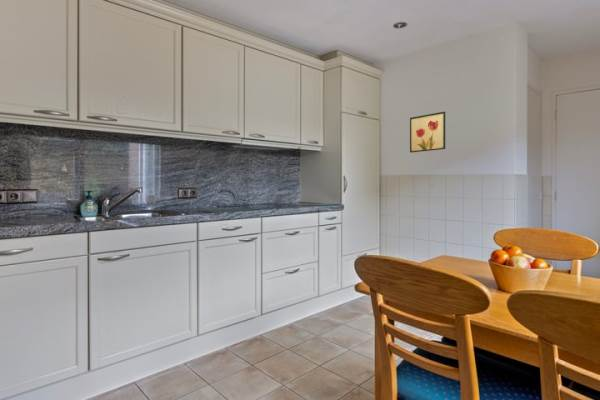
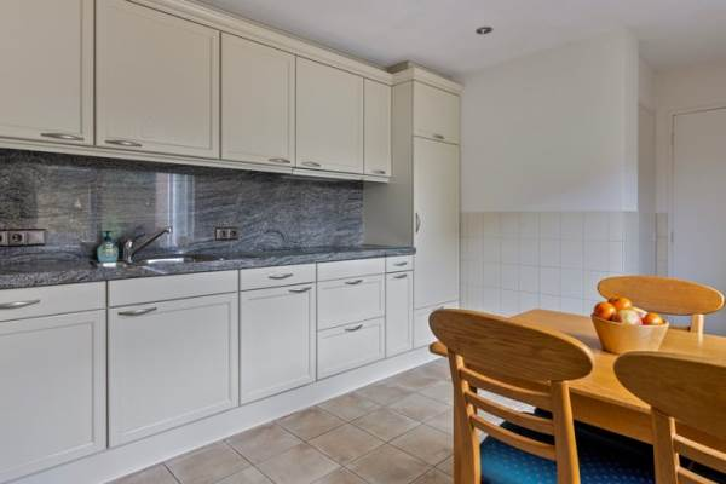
- wall art [409,111,446,154]
